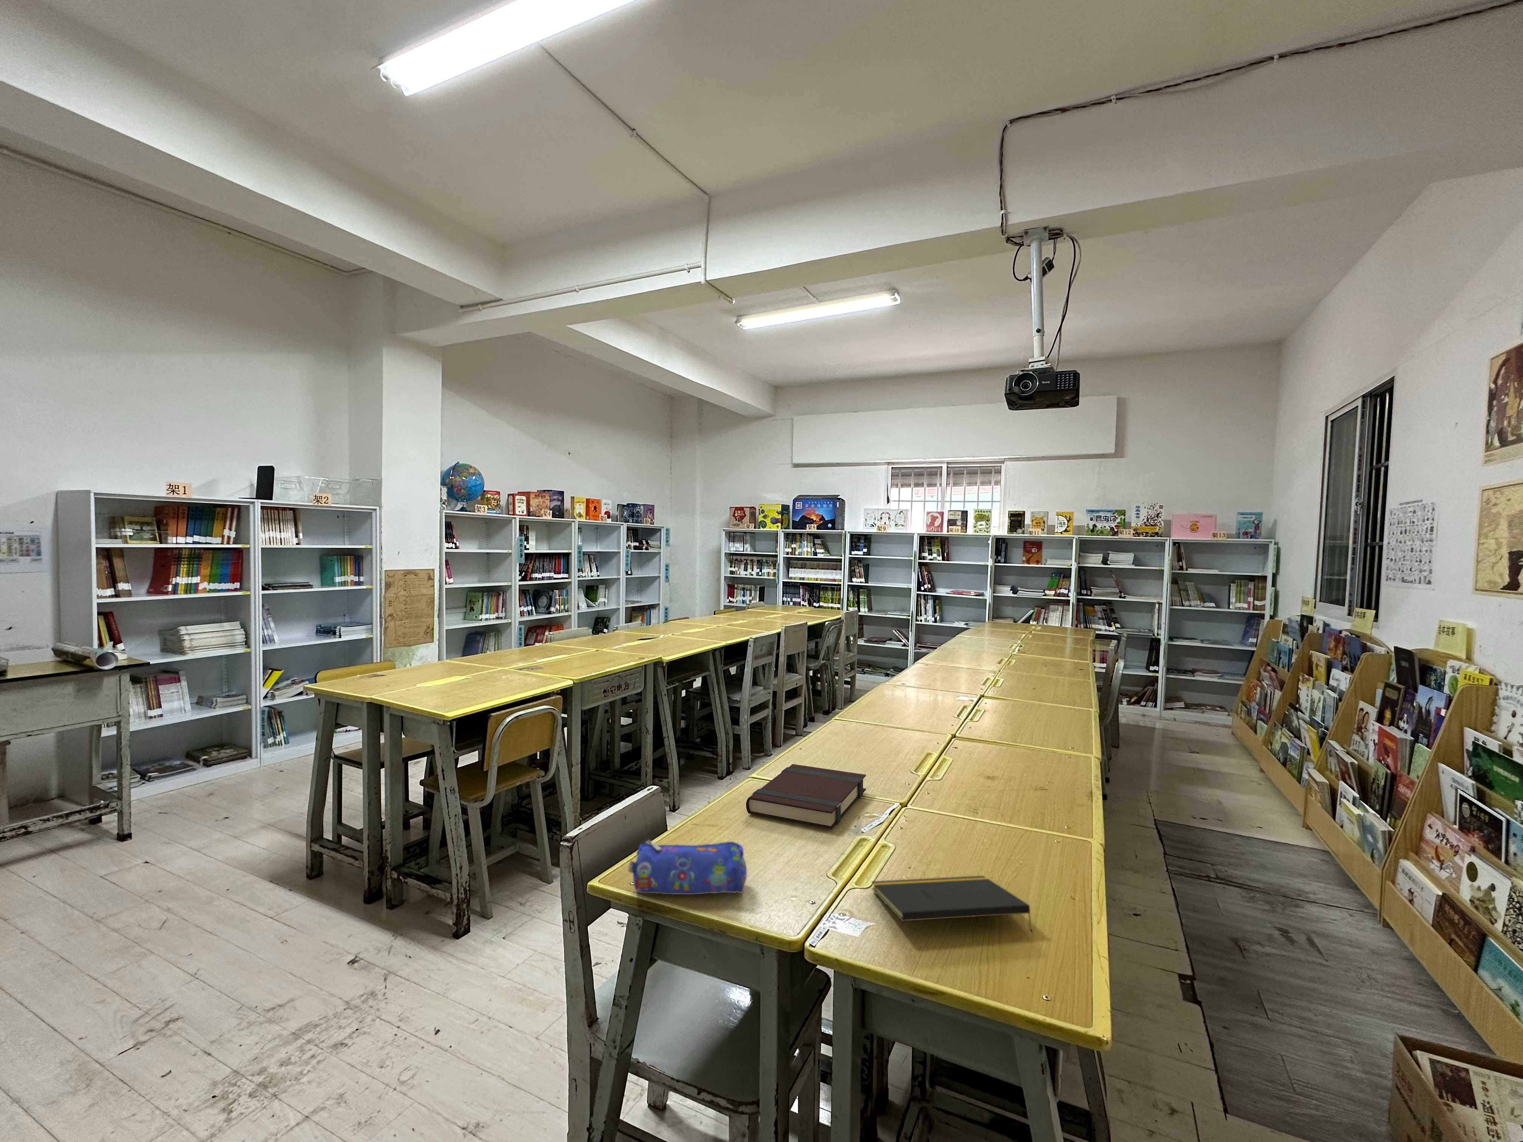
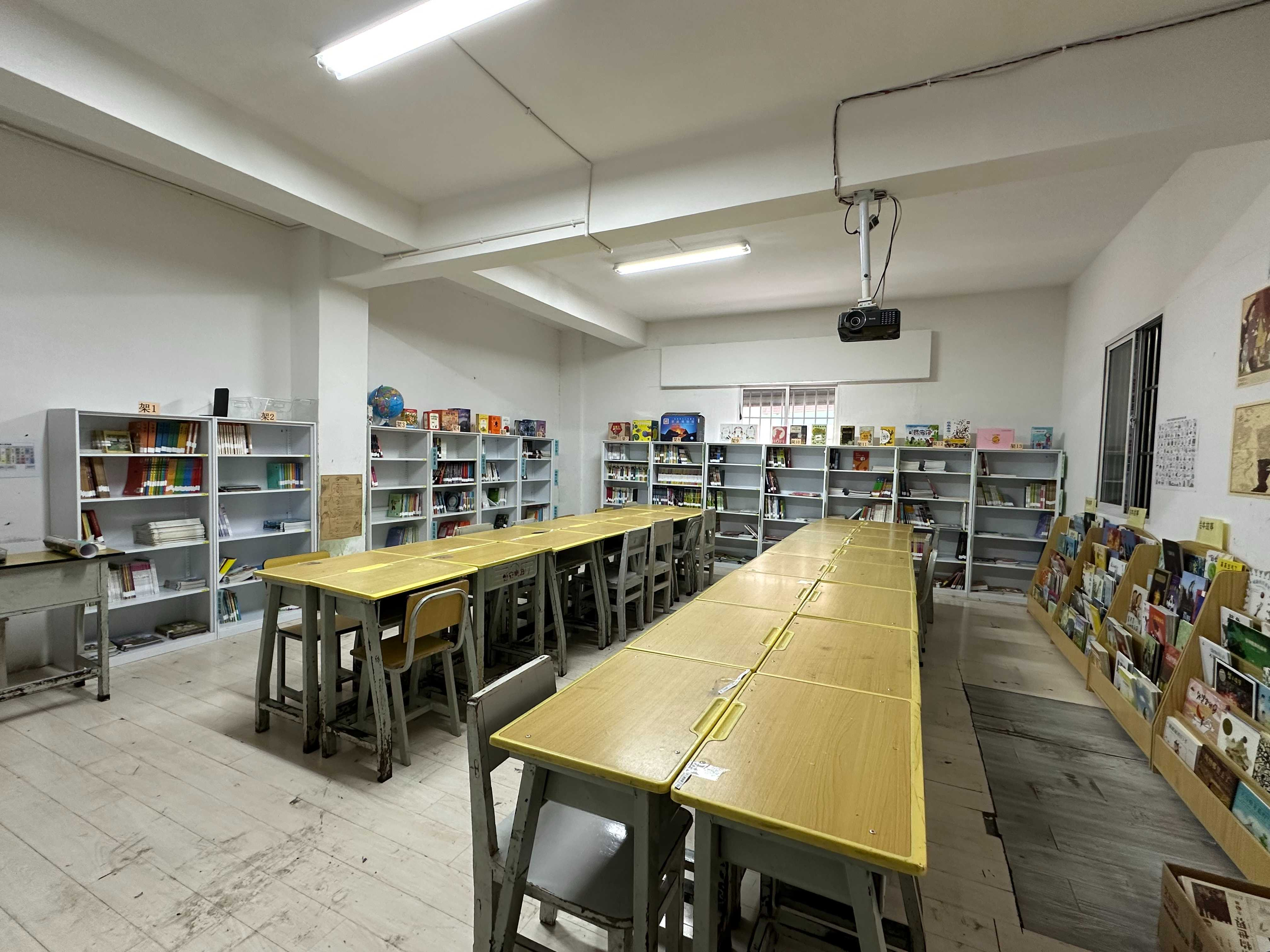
- pencil case [627,840,747,895]
- notepad [871,876,1033,931]
- book [746,764,866,830]
